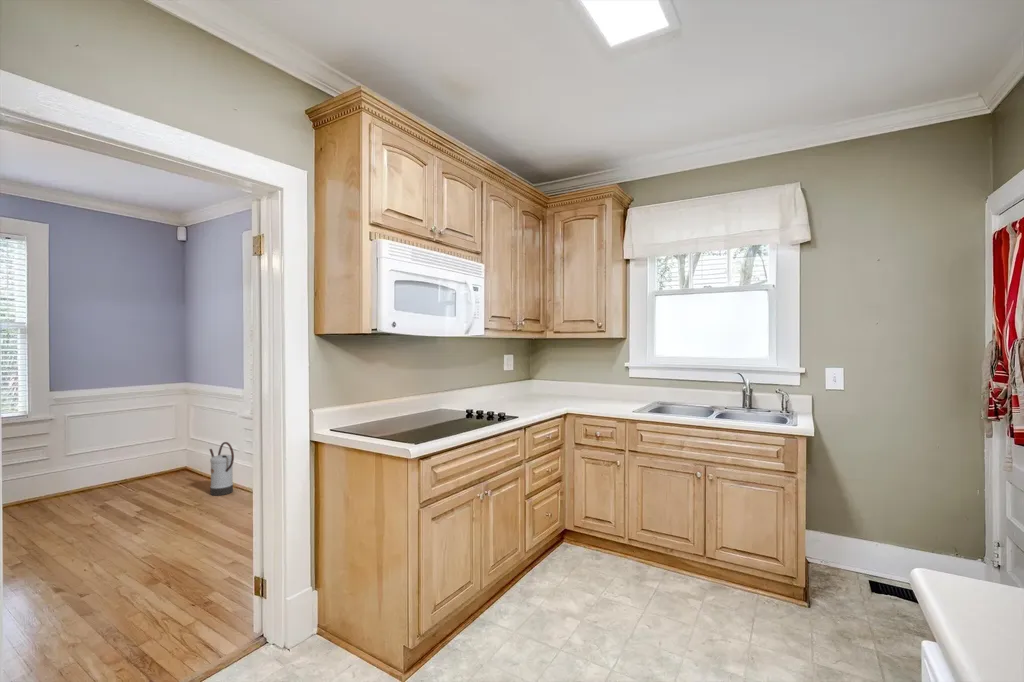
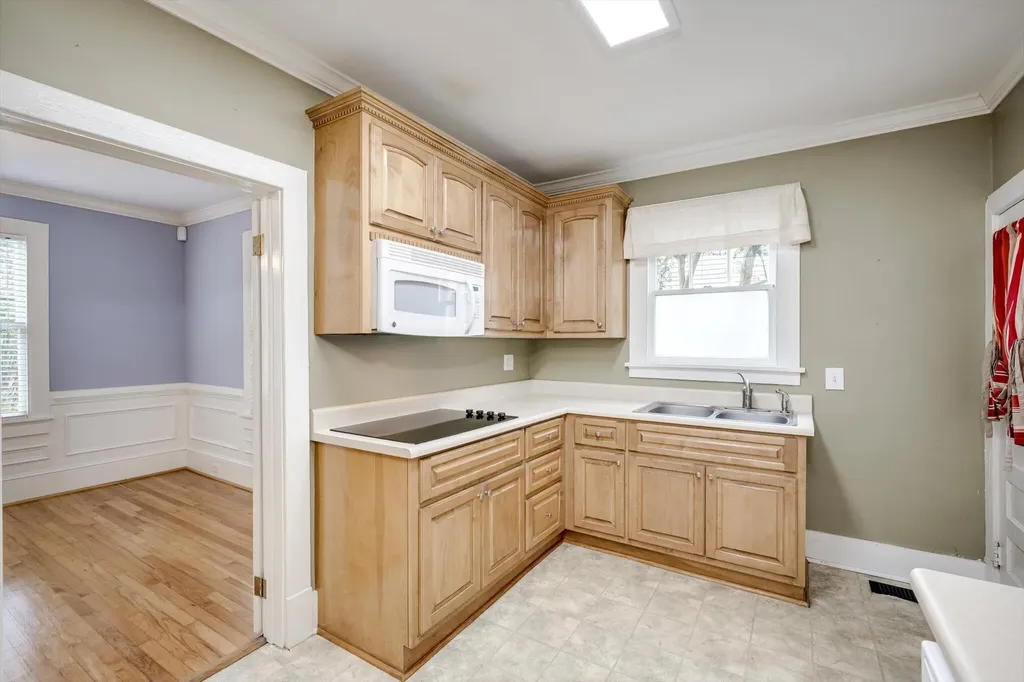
- watering can [208,441,235,497]
